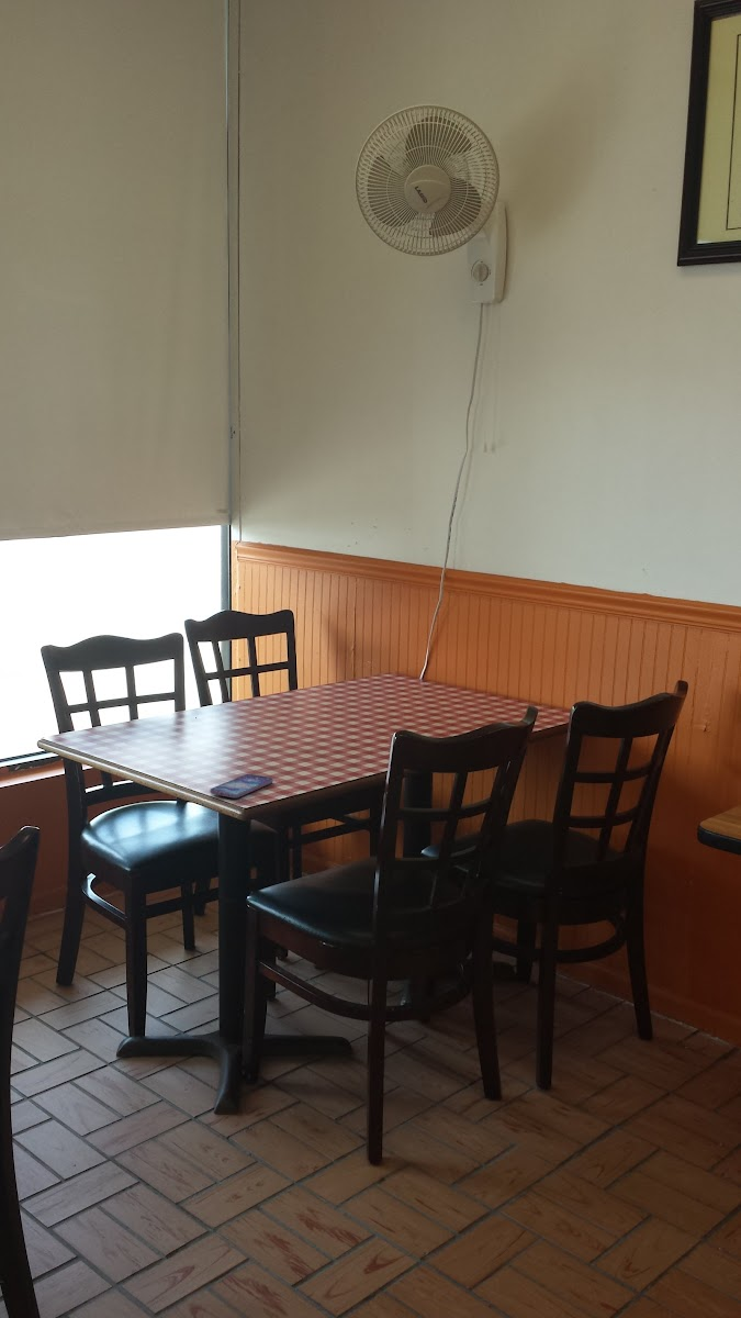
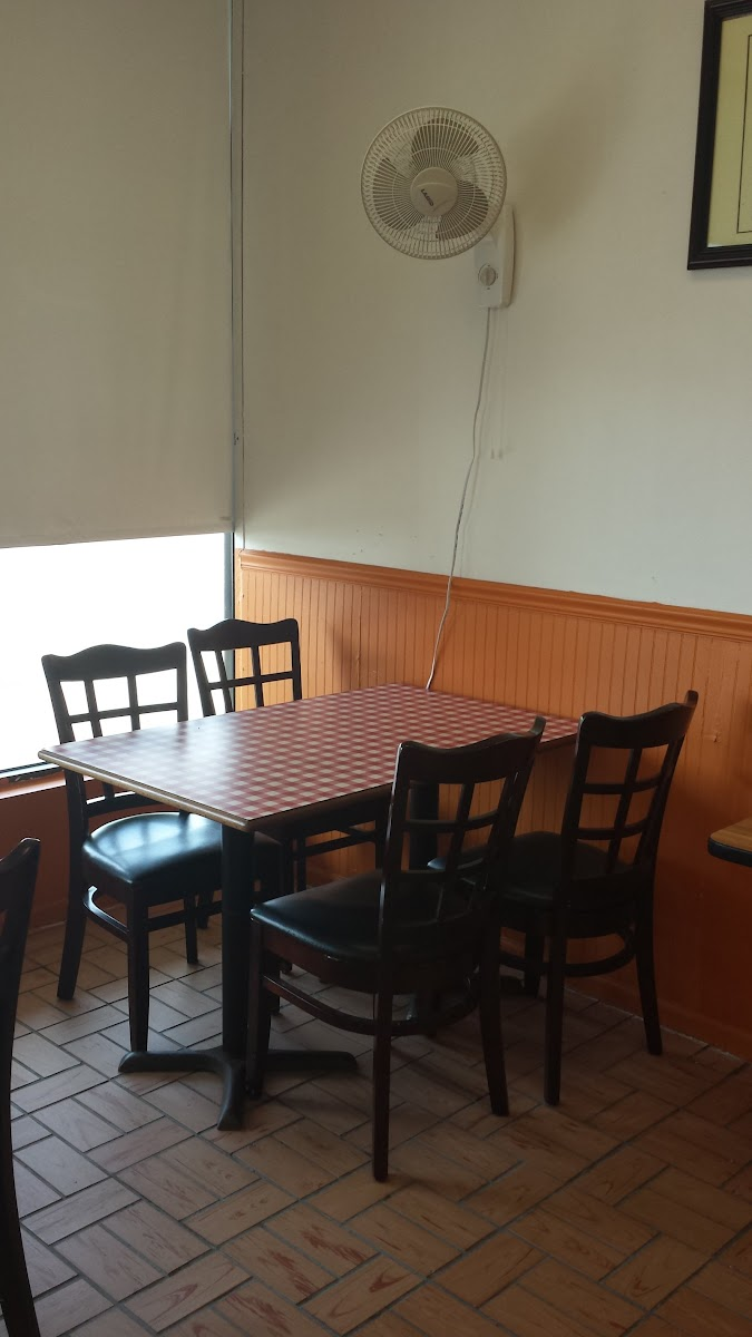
- smartphone [209,773,274,798]
